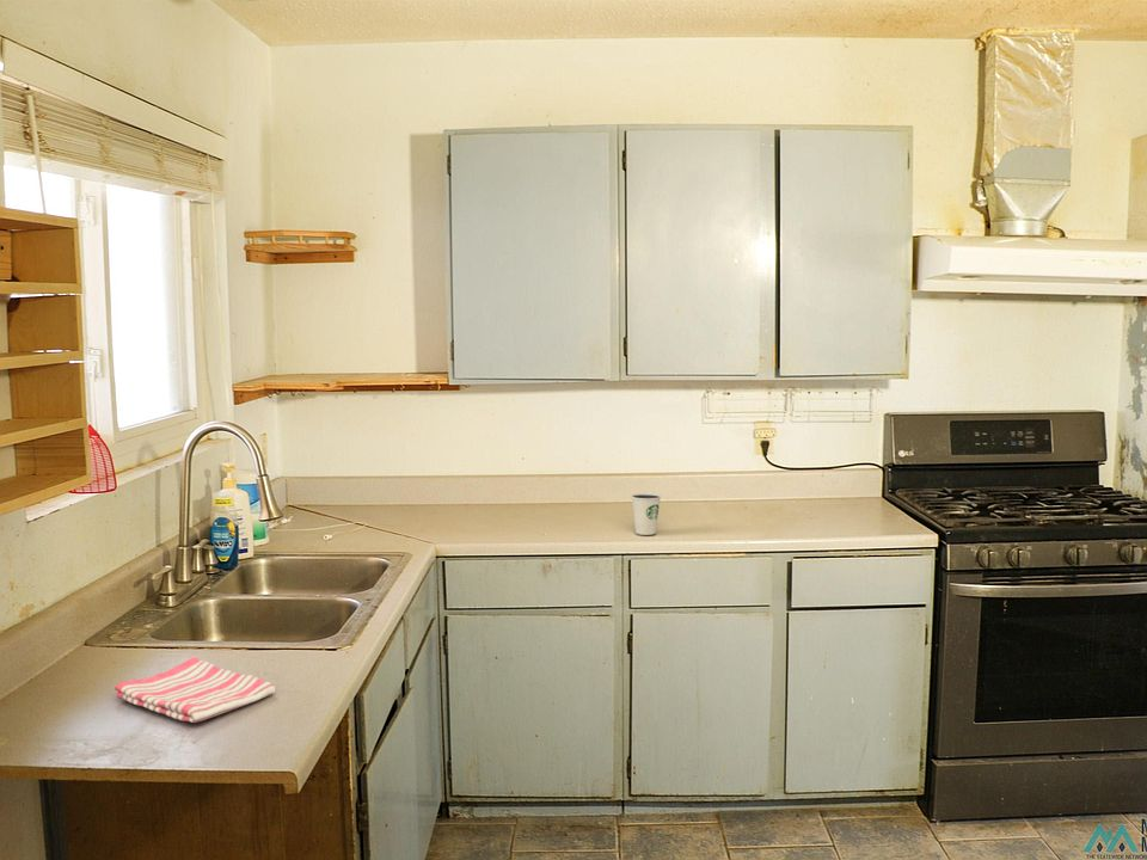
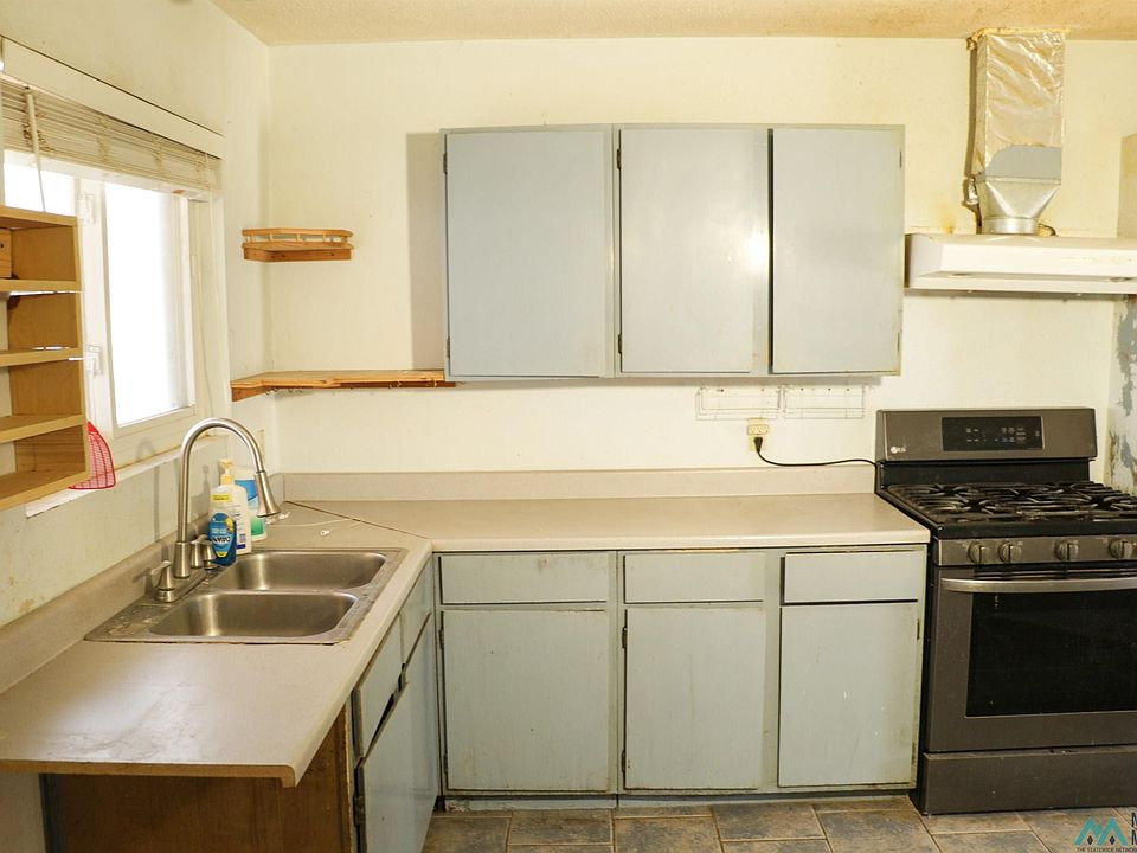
- dixie cup [630,492,662,536]
- dish towel [114,655,276,724]
